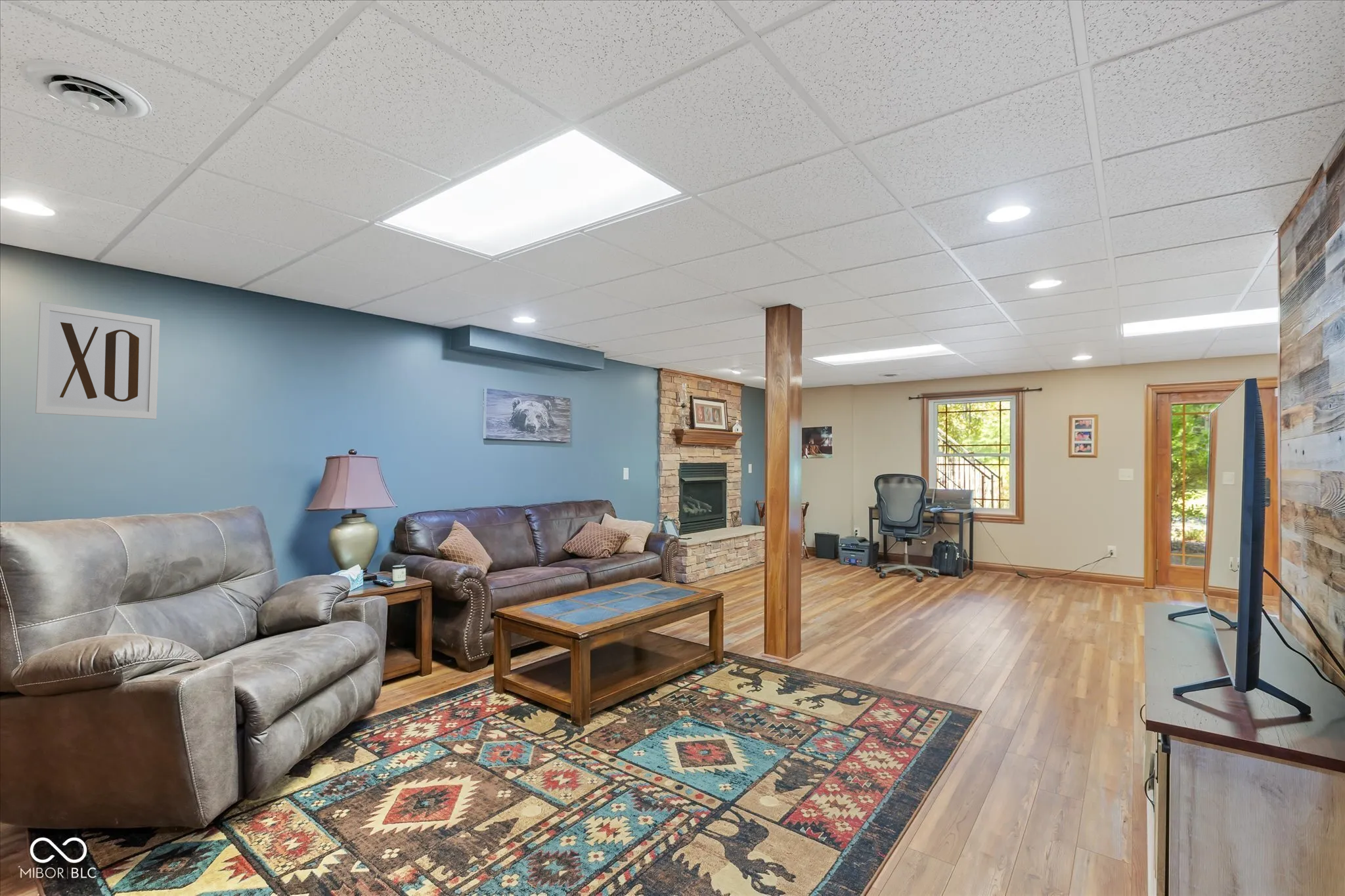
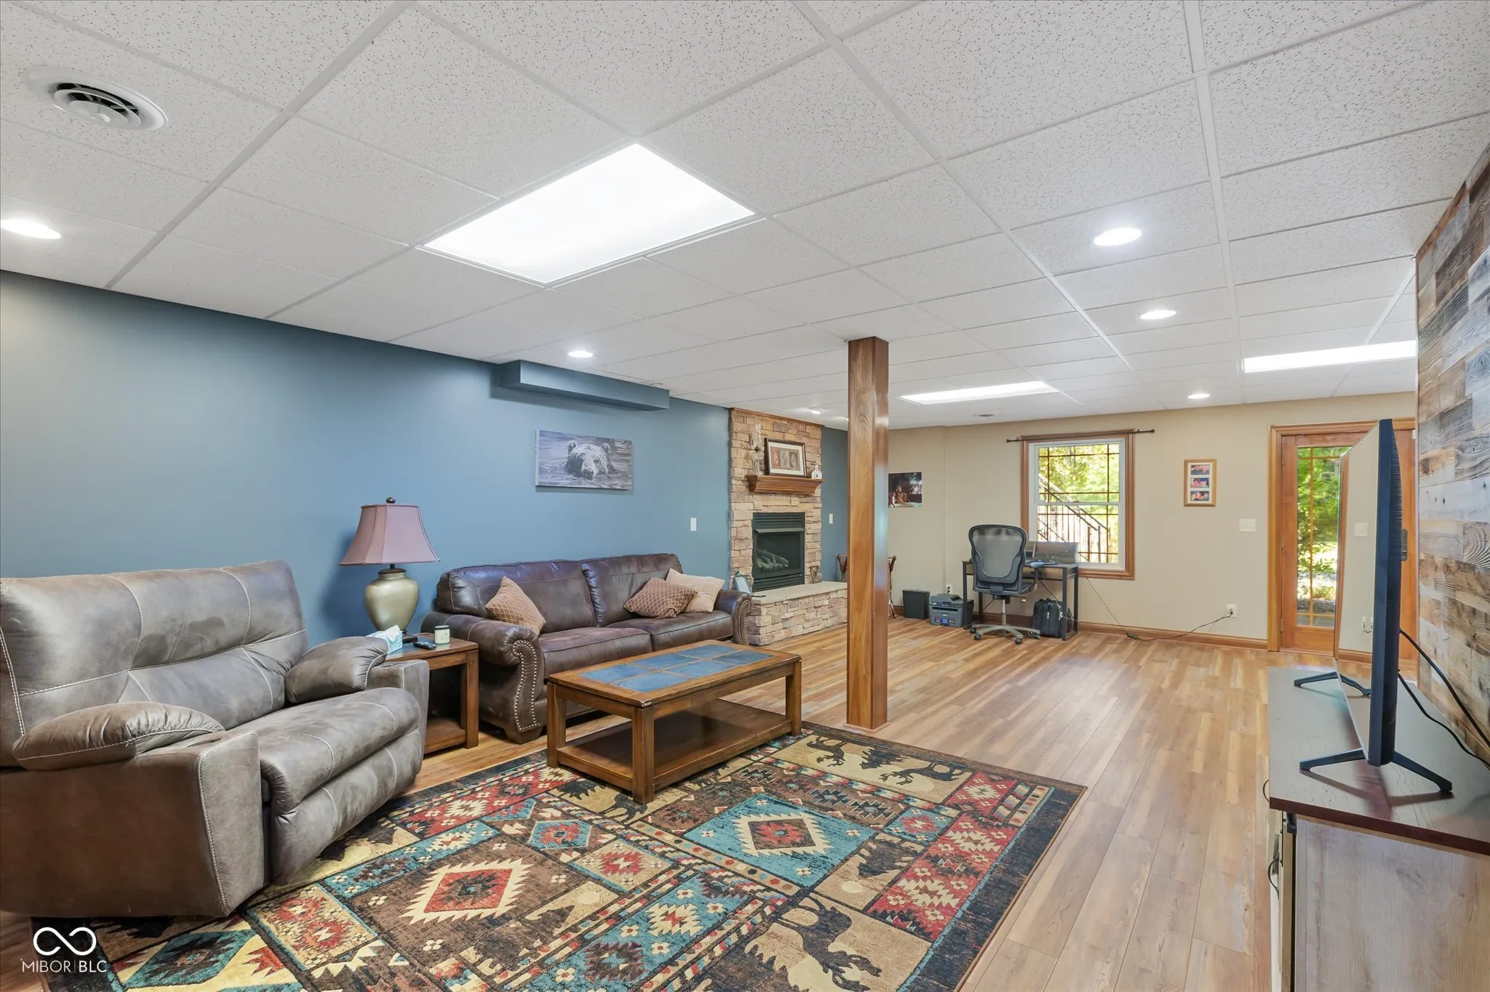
- wall art [35,301,160,420]
